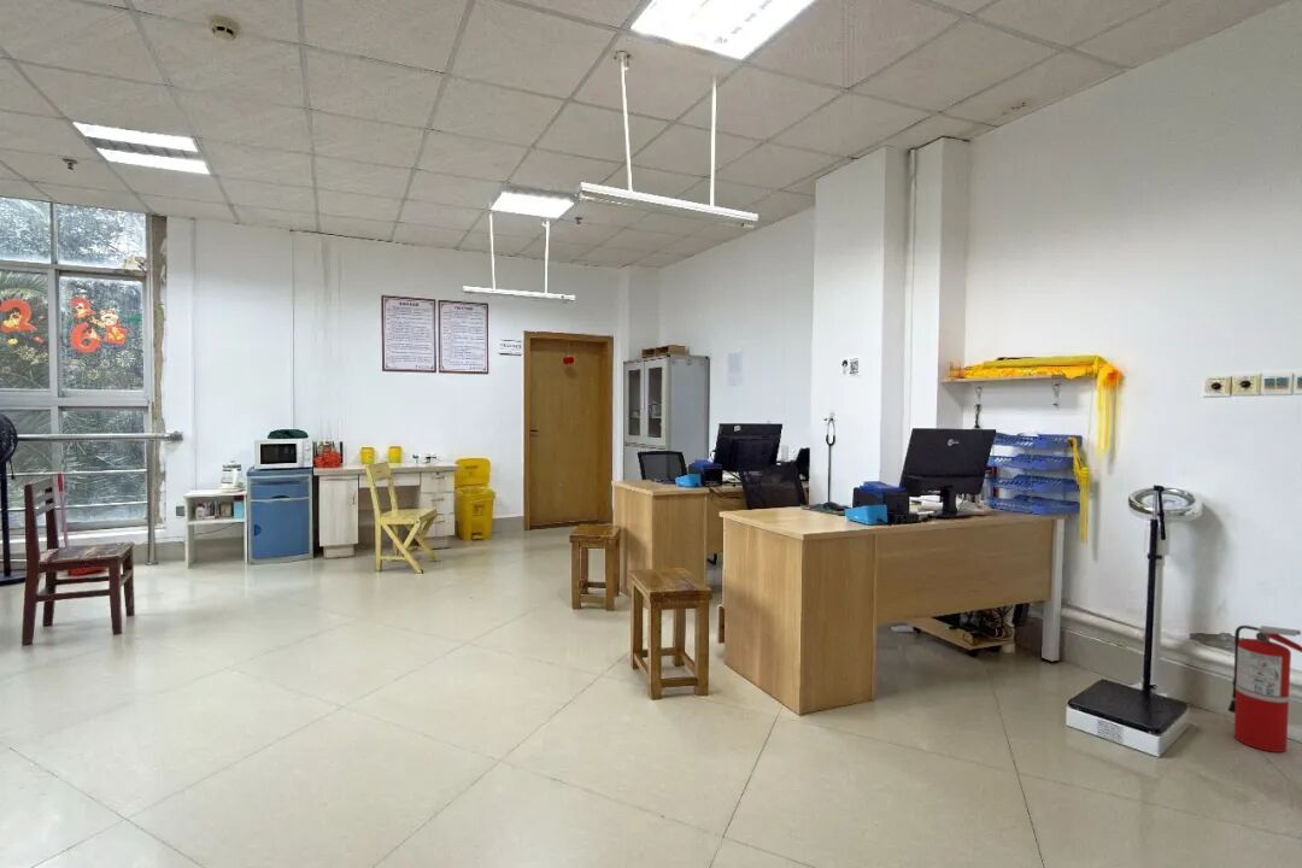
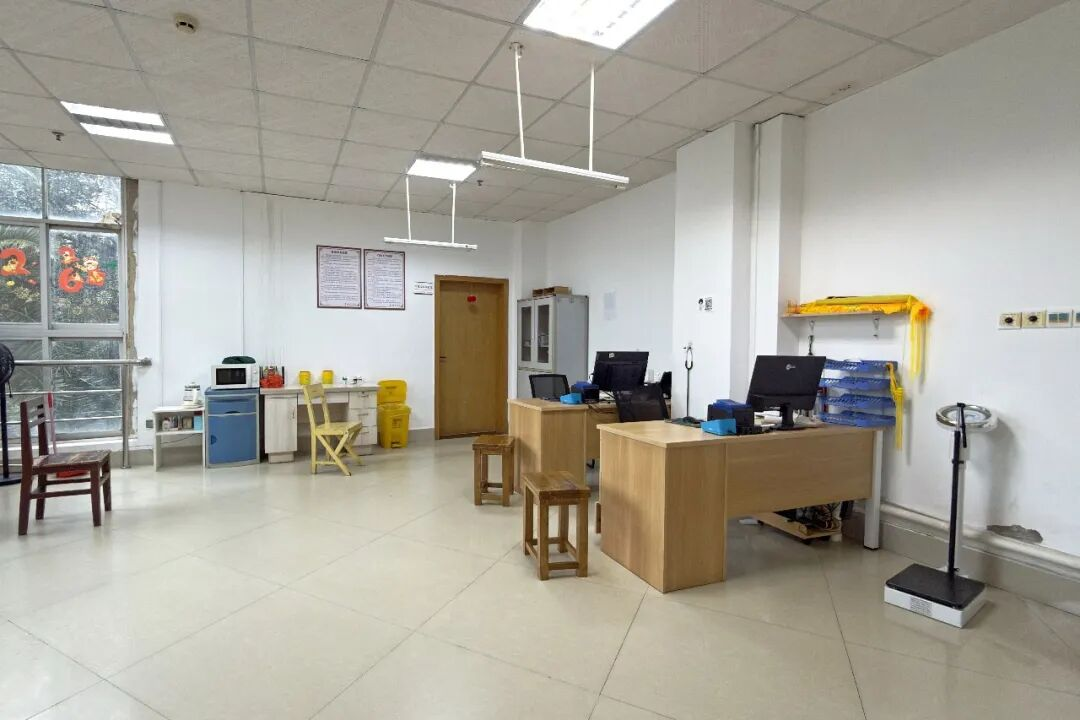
- fire extinguisher [1226,624,1302,753]
